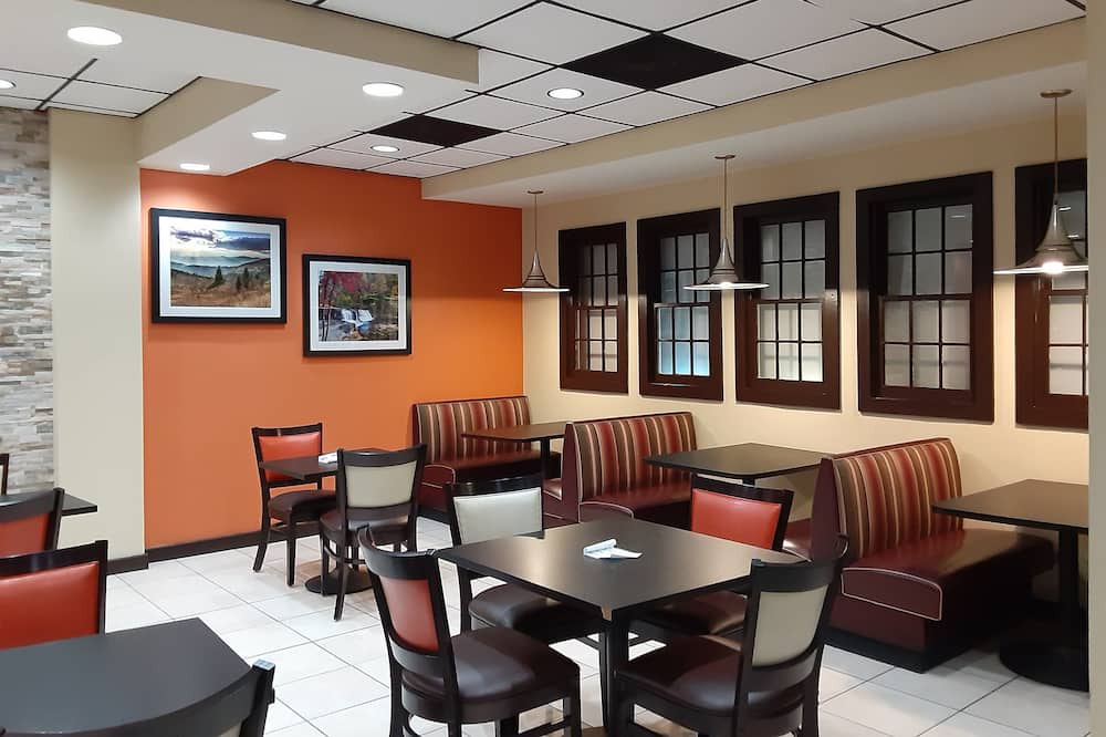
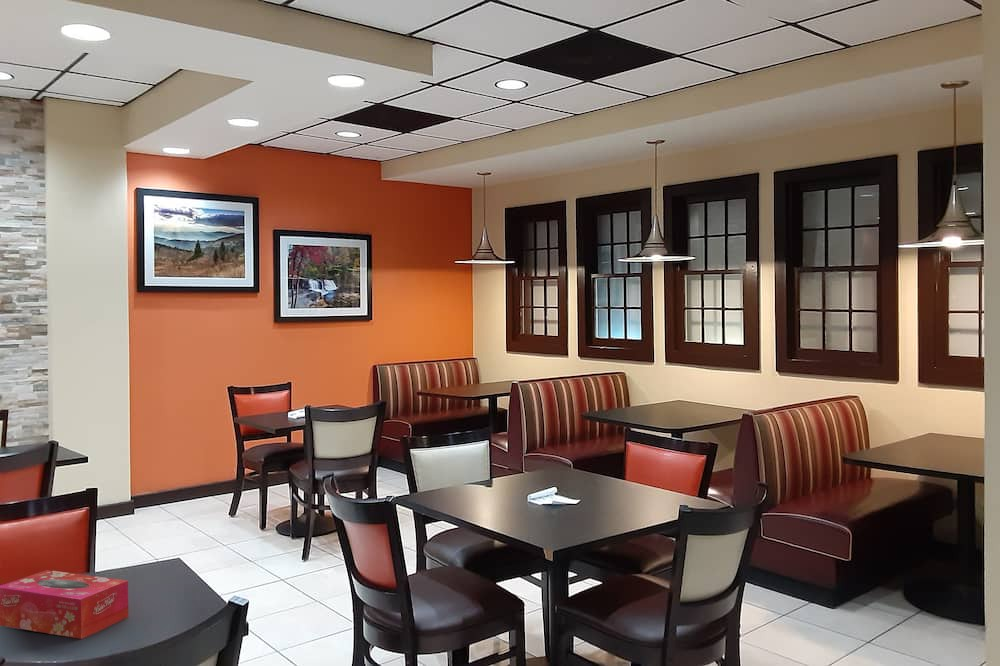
+ tissue box [0,569,130,640]
